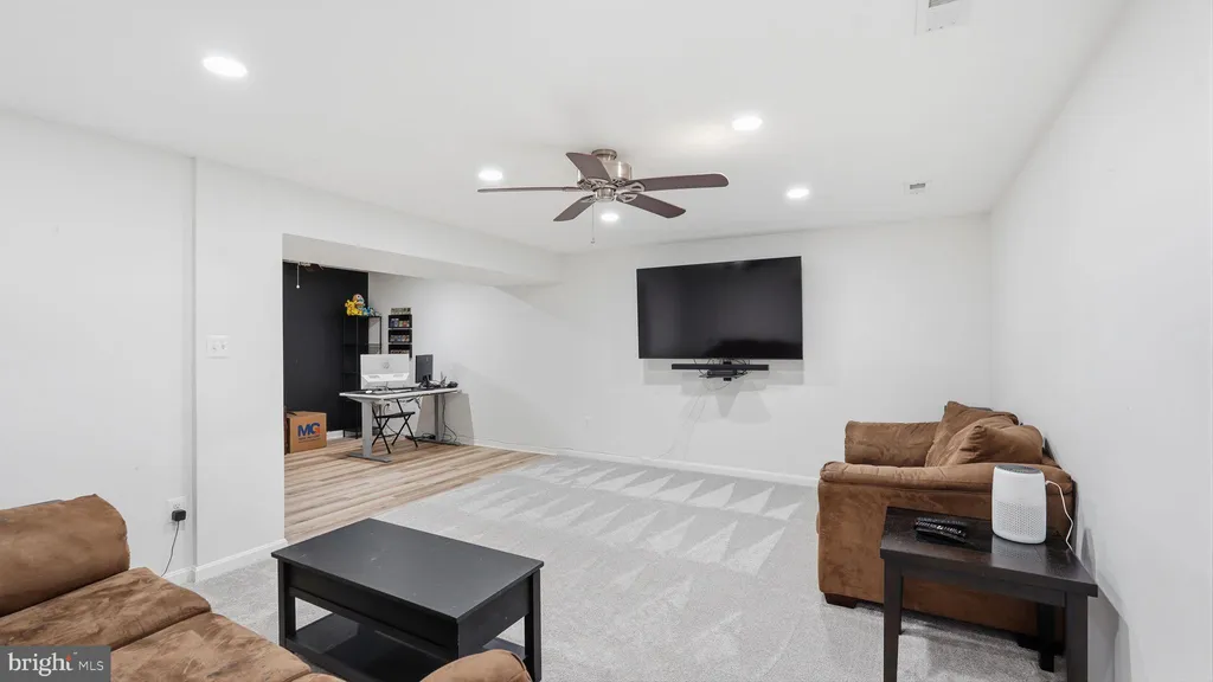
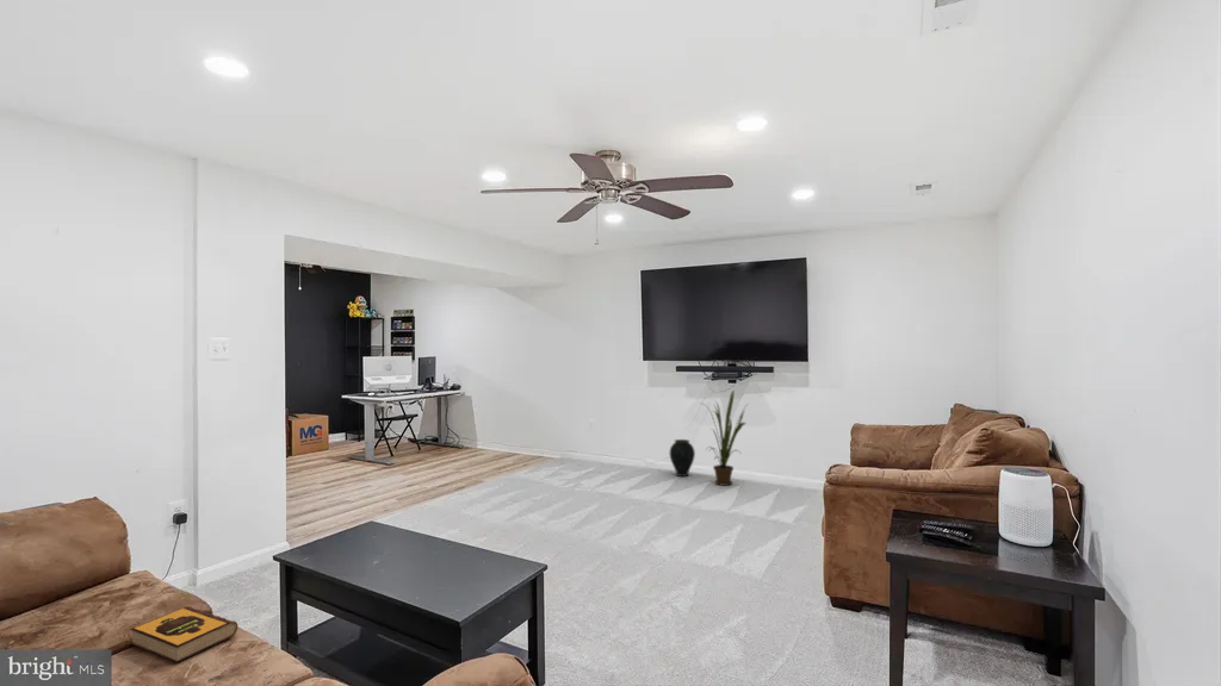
+ vase [669,438,696,478]
+ hardback book [129,605,238,663]
+ house plant [699,389,750,487]
